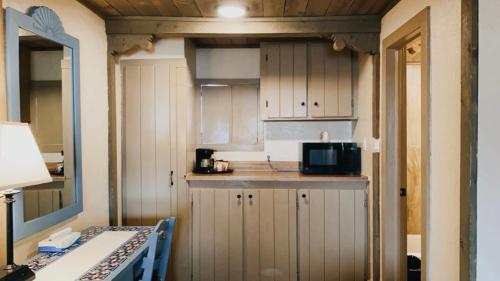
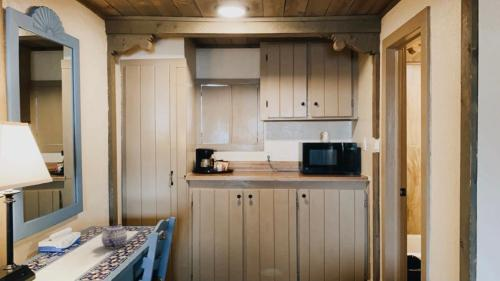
+ teapot [101,222,128,250]
